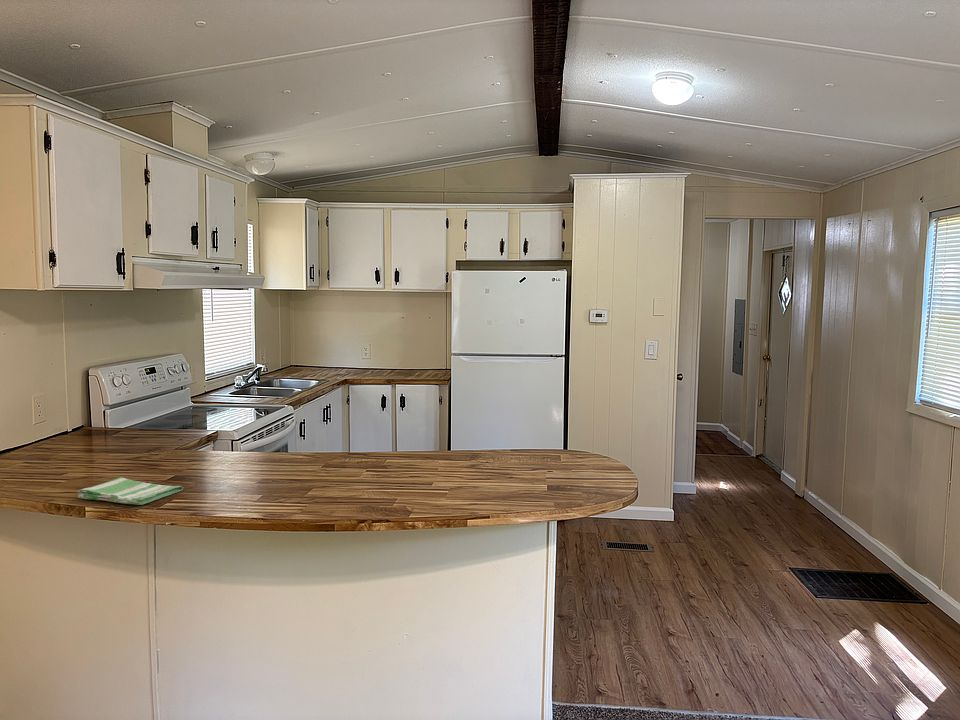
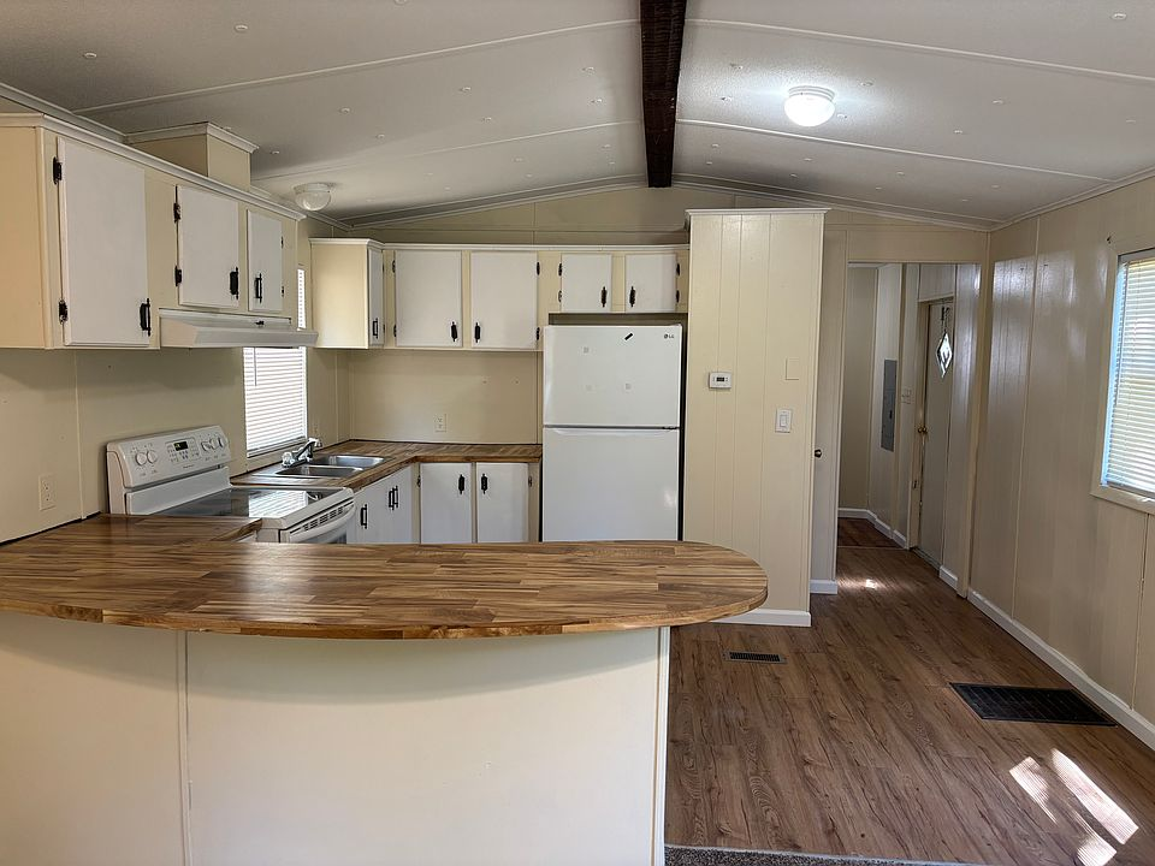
- dish towel [76,476,184,506]
